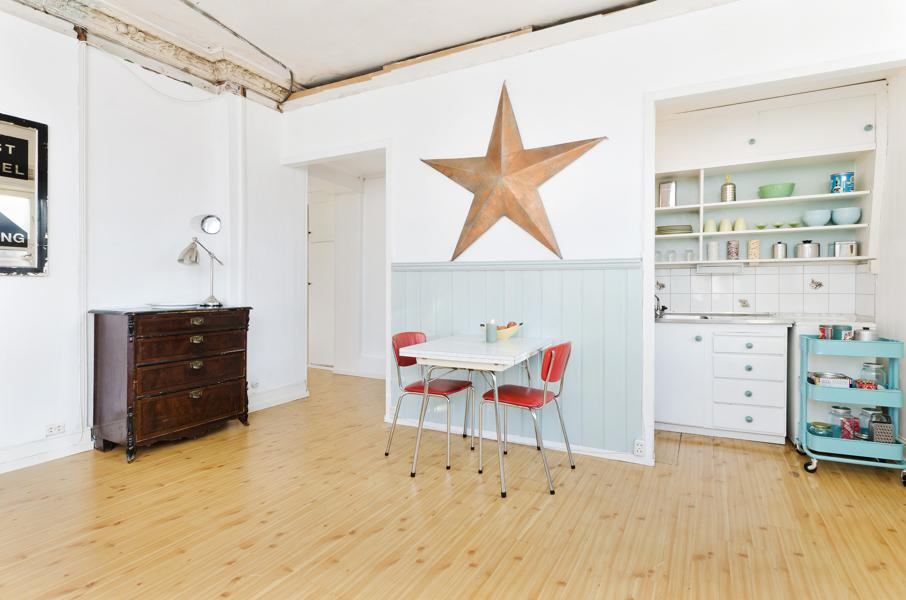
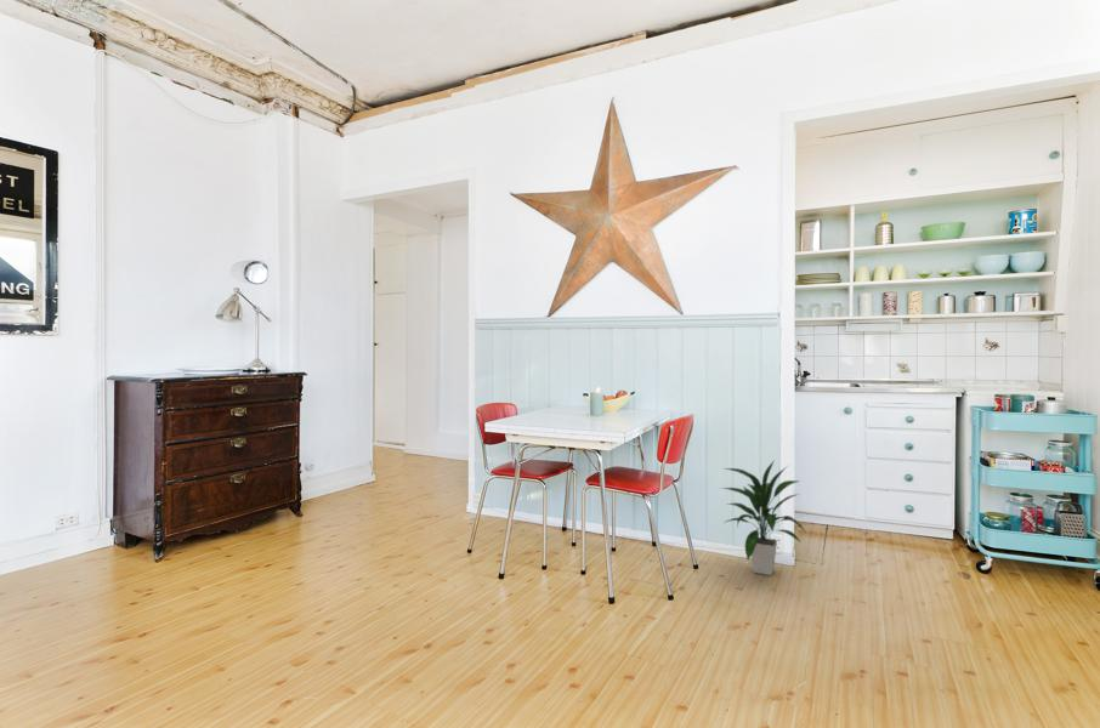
+ indoor plant [720,459,807,576]
